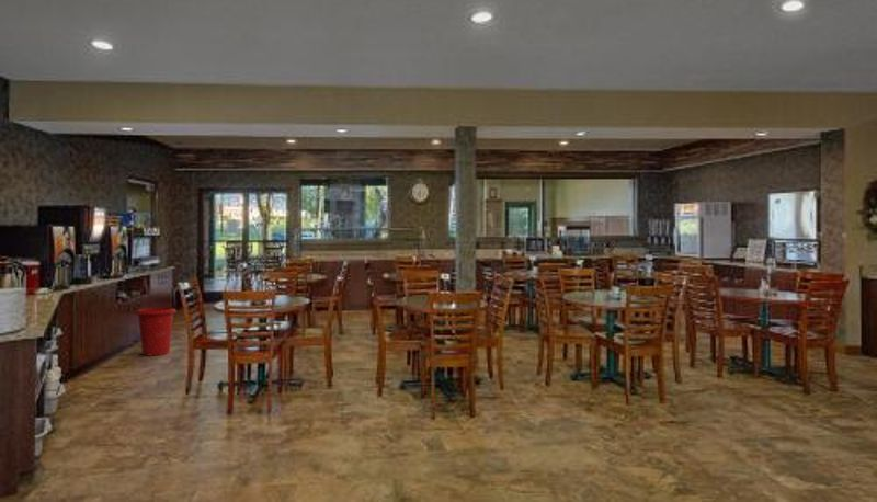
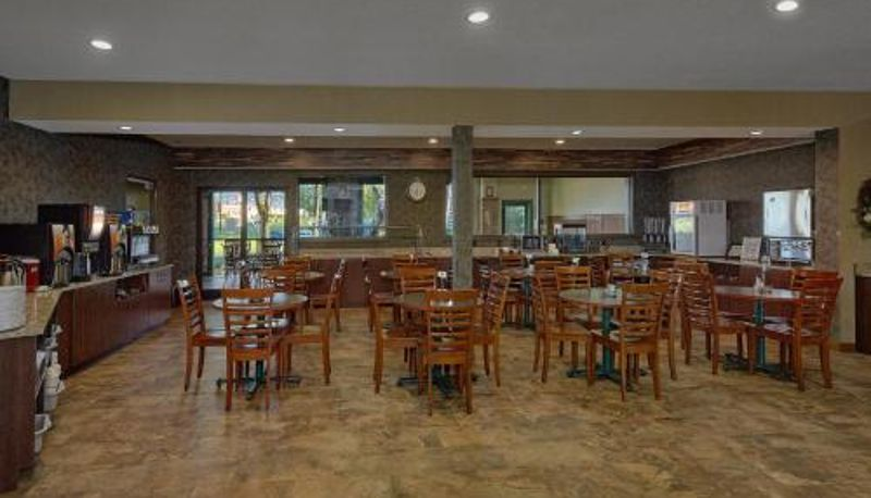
- waste bin [134,306,178,356]
